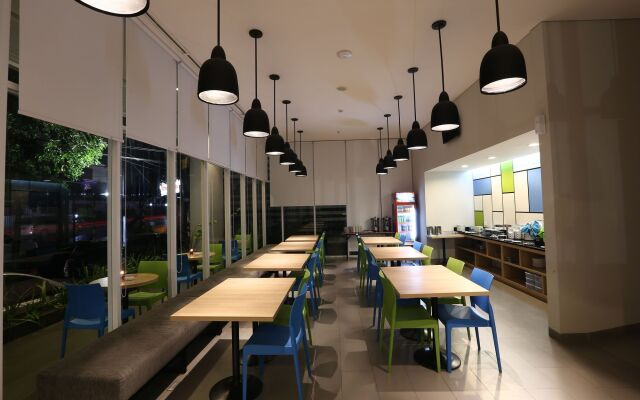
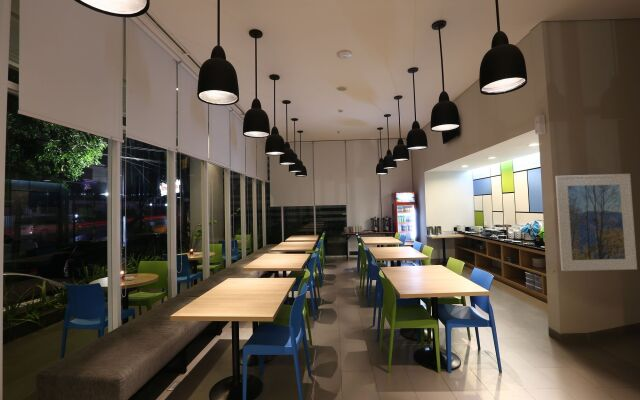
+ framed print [554,173,638,272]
